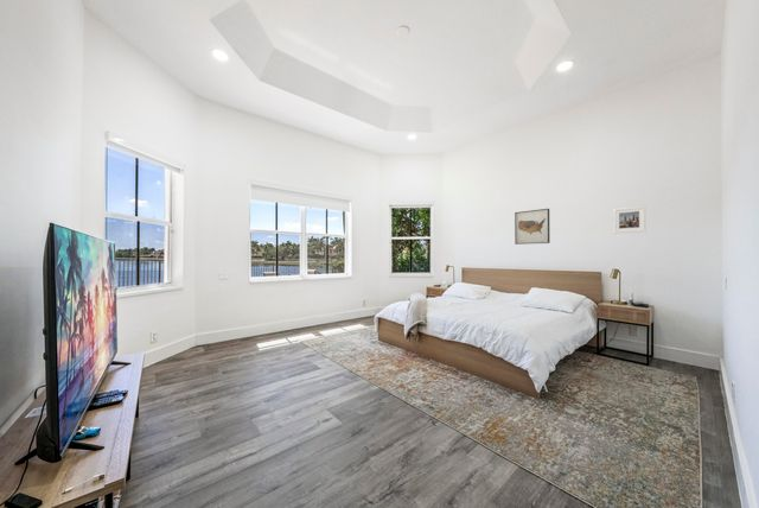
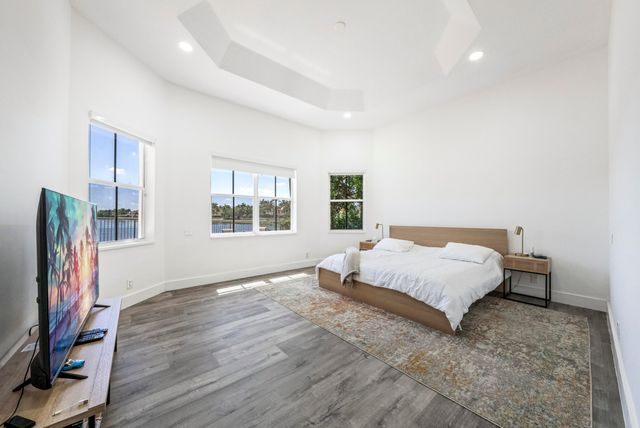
- wall art [514,208,551,246]
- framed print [613,205,646,234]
